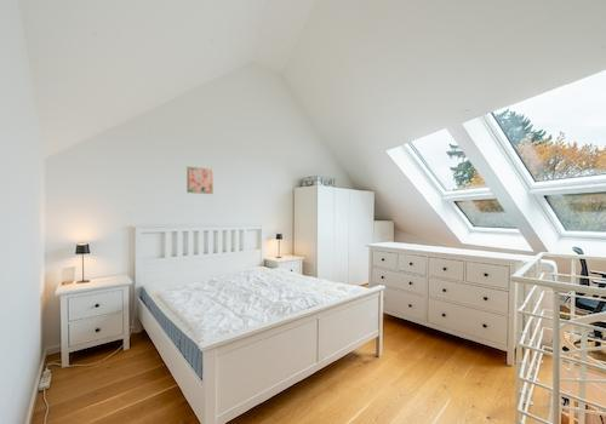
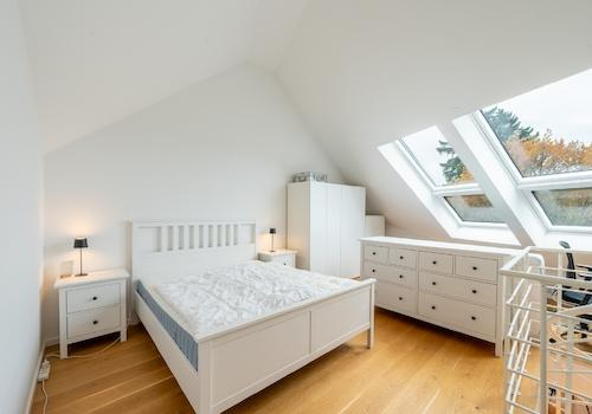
- wall art [185,166,215,195]
